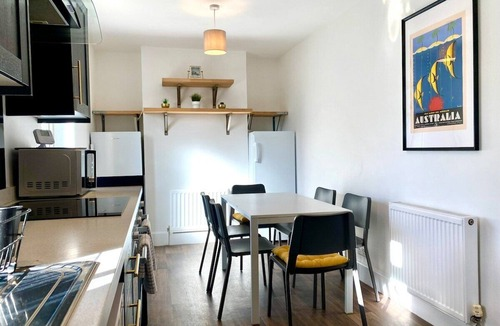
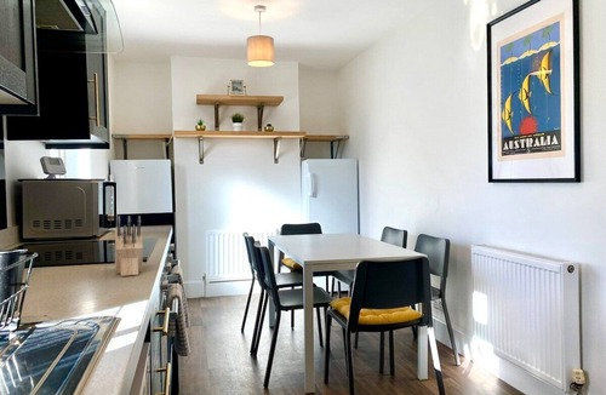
+ knife block [114,214,144,277]
